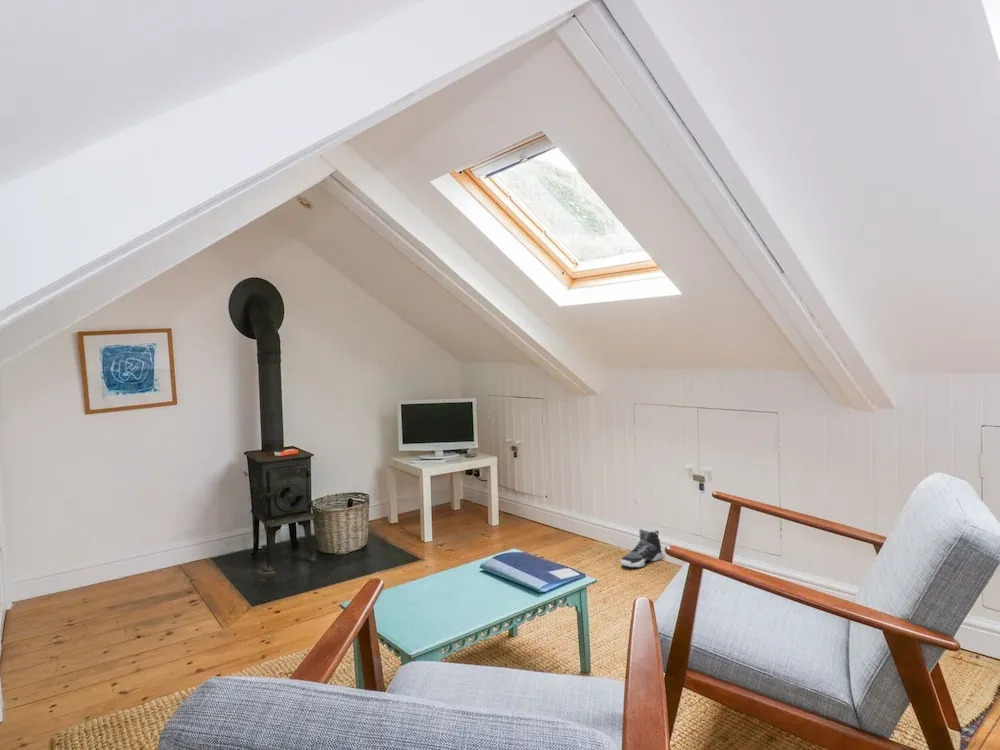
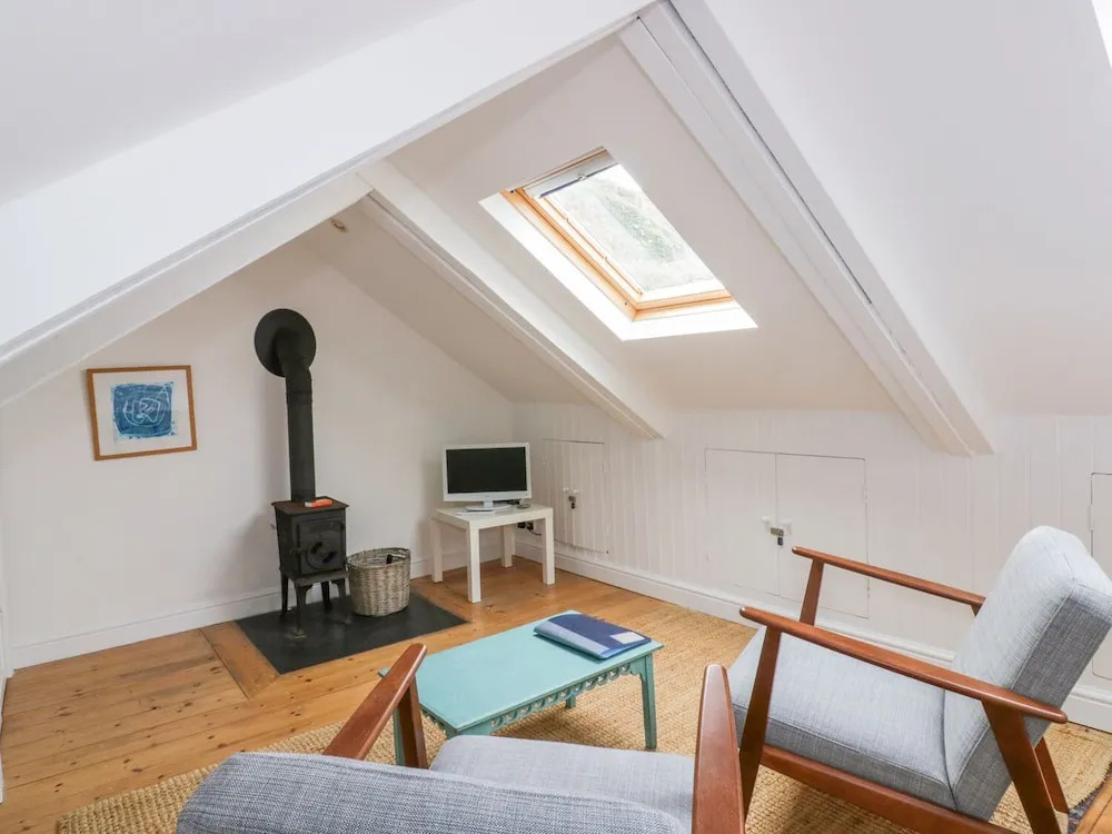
- sneaker [619,528,664,568]
